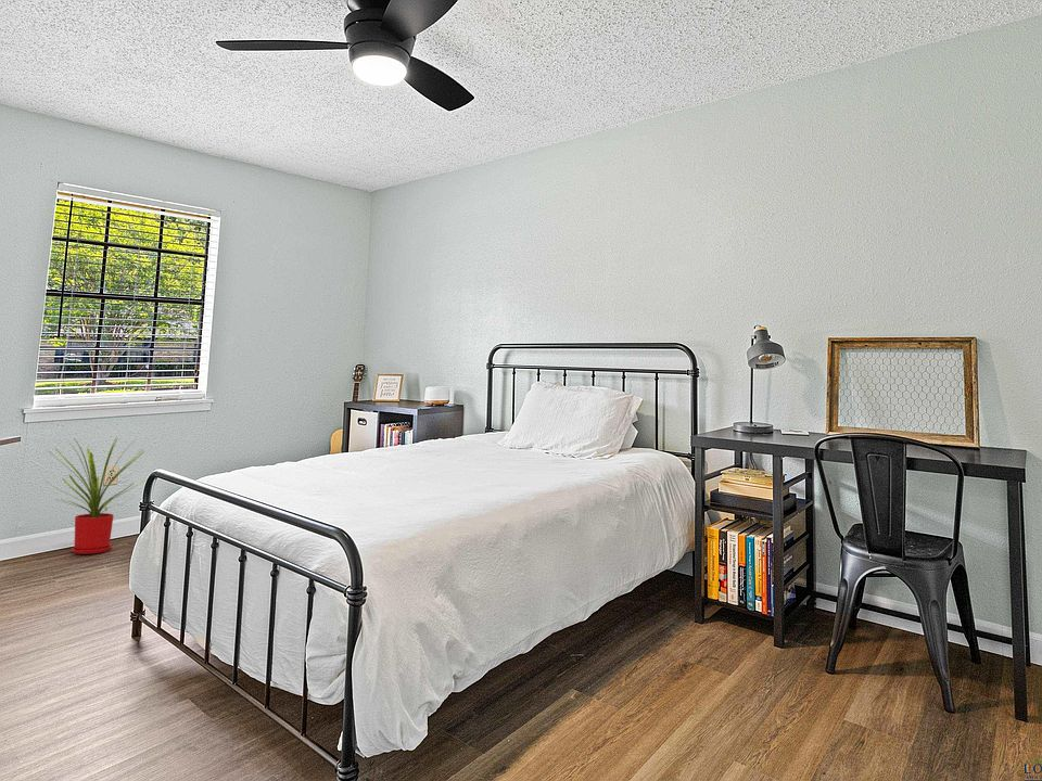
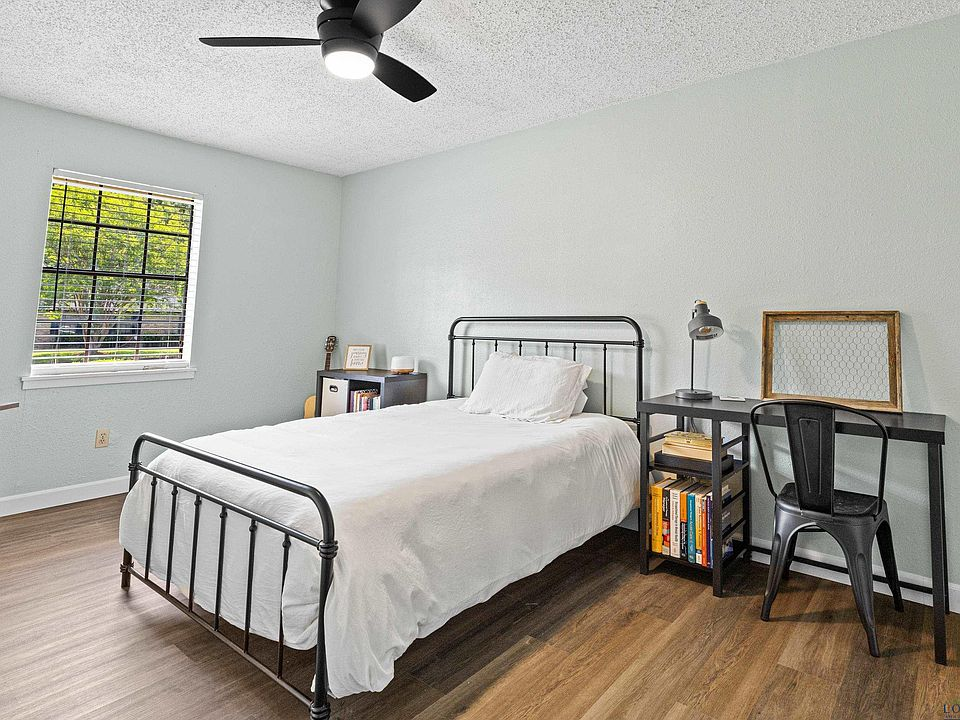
- house plant [45,437,147,555]
